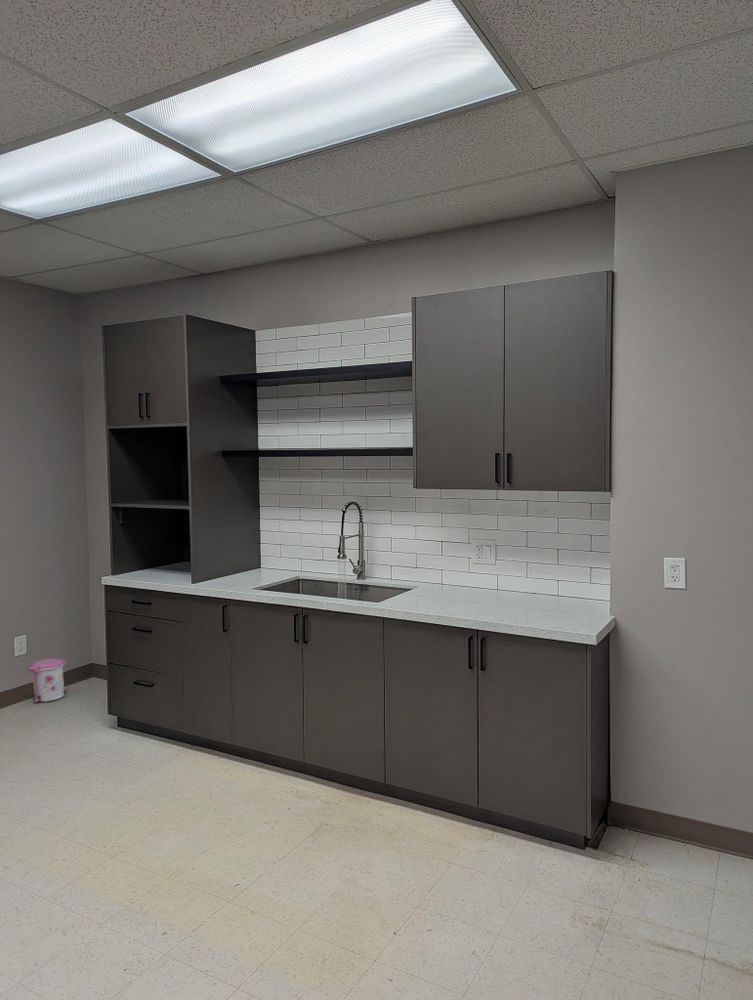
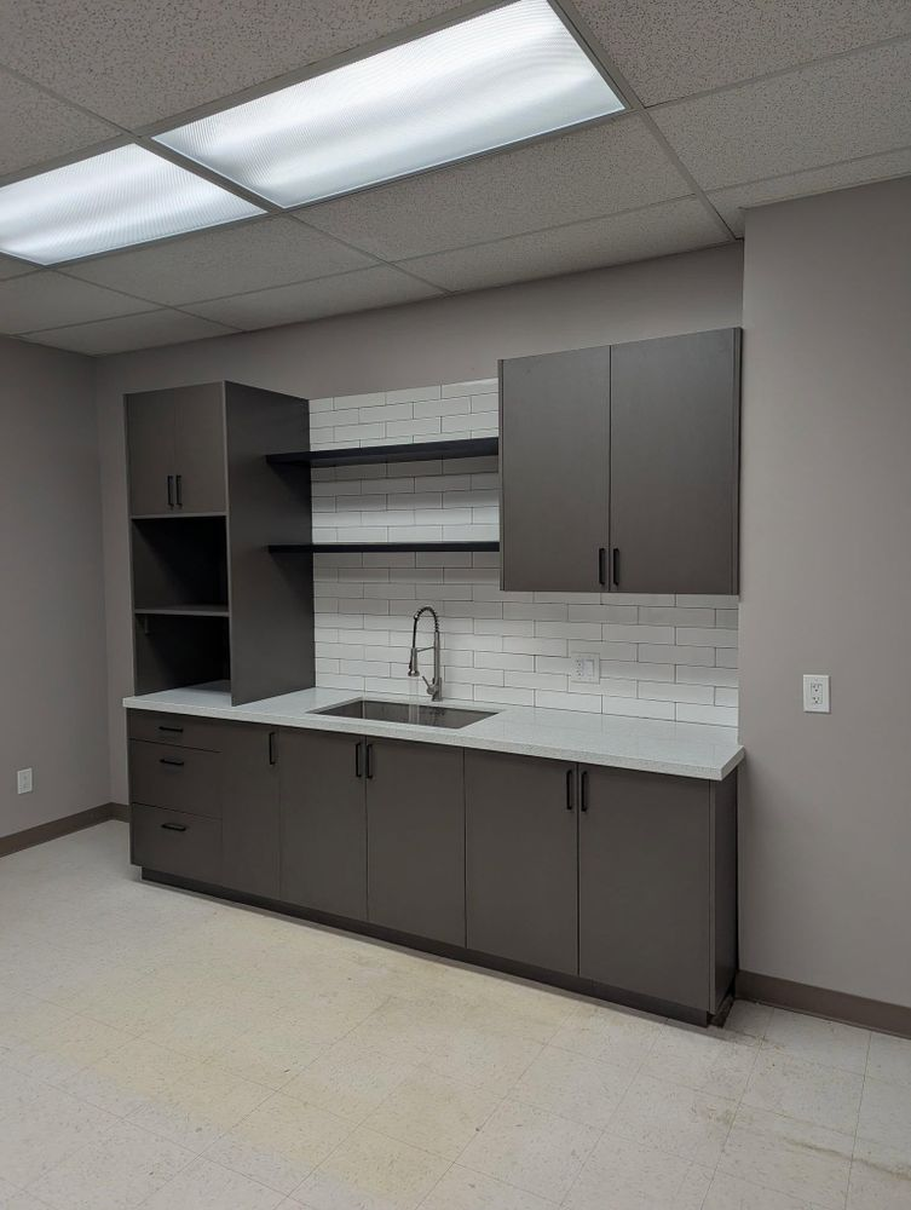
- trash can [27,657,68,704]
